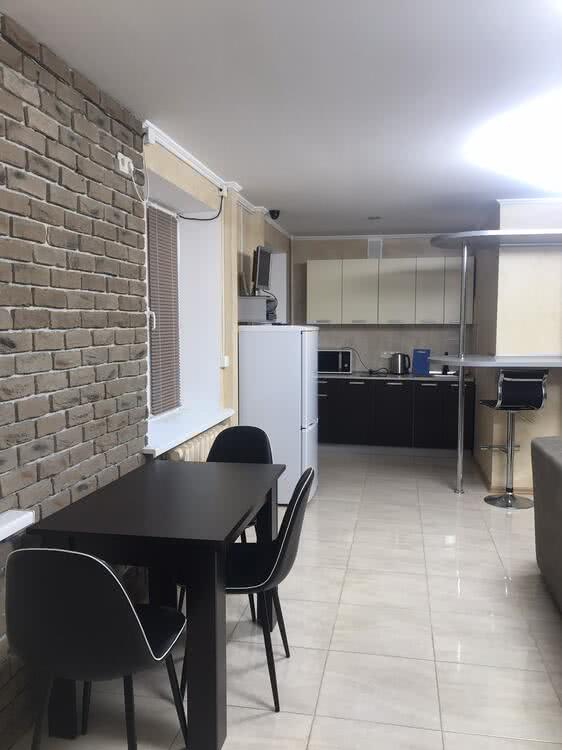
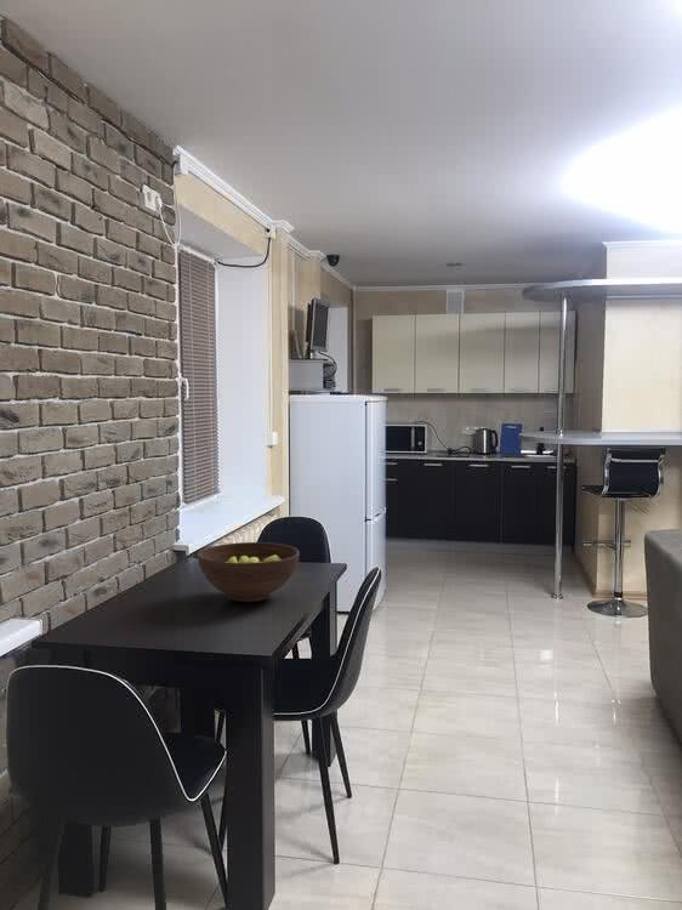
+ fruit bowl [197,541,301,603]
